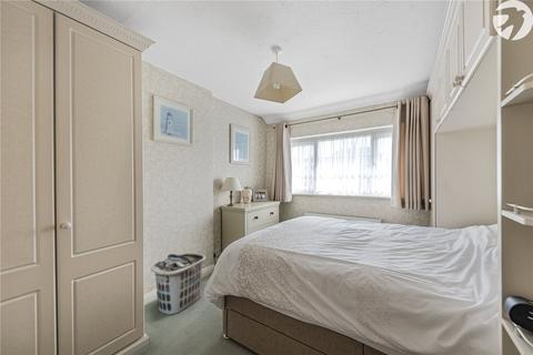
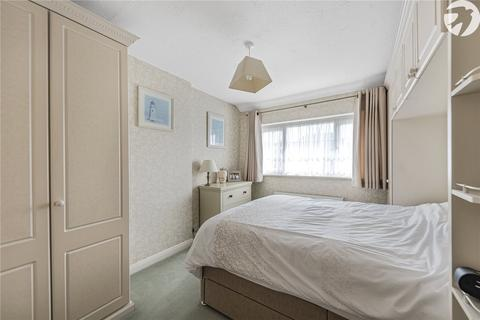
- clothes hamper [150,252,207,316]
